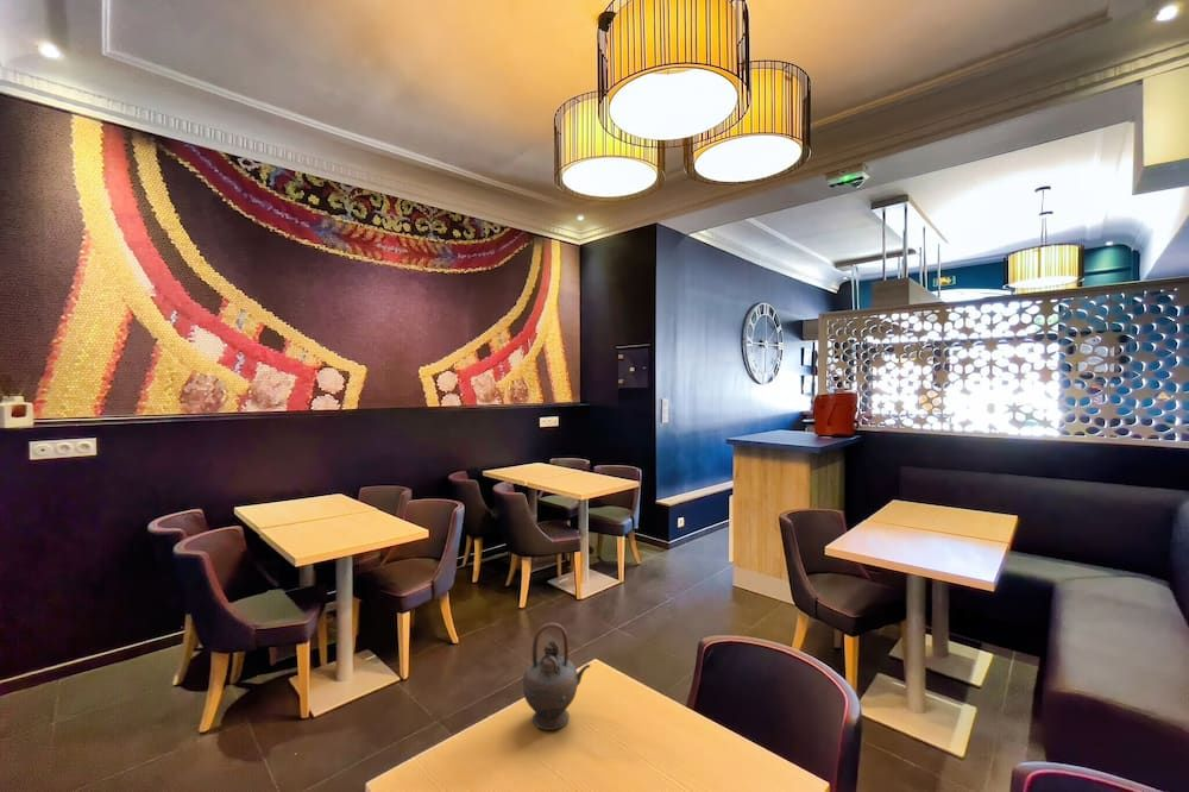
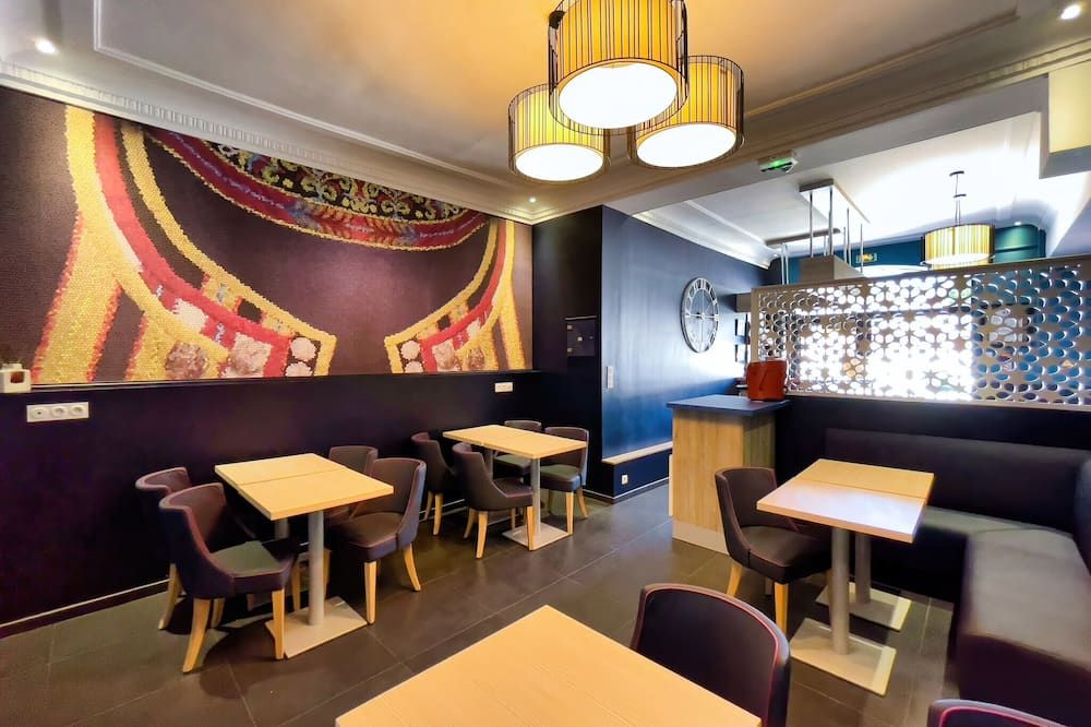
- teapot [522,622,591,731]
